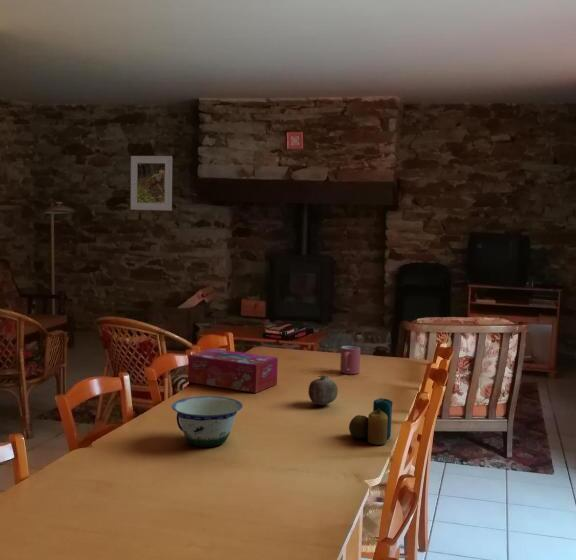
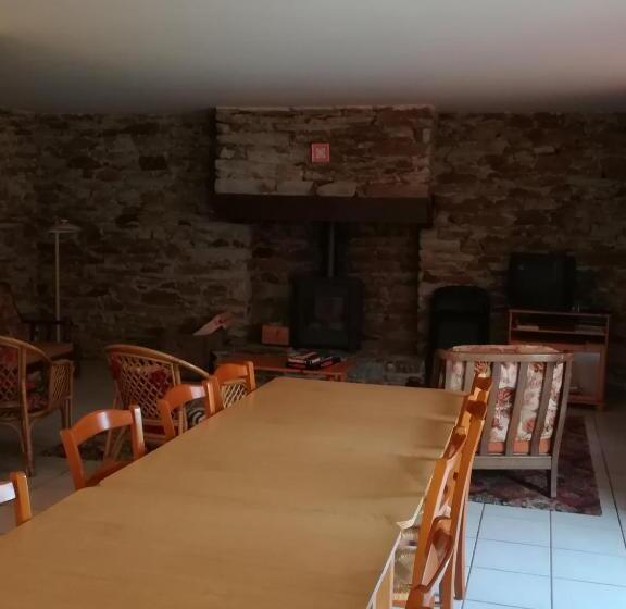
- mug [339,345,361,375]
- bowl [171,395,244,448]
- candle [348,397,394,446]
- fruit [307,374,339,406]
- tissue box [187,348,279,394]
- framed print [130,155,173,212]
